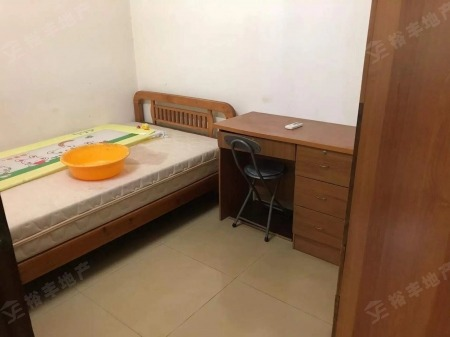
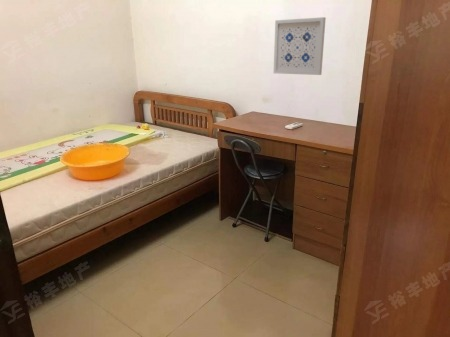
+ wall art [273,16,327,76]
